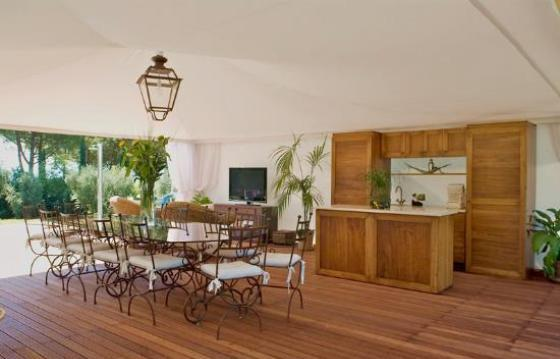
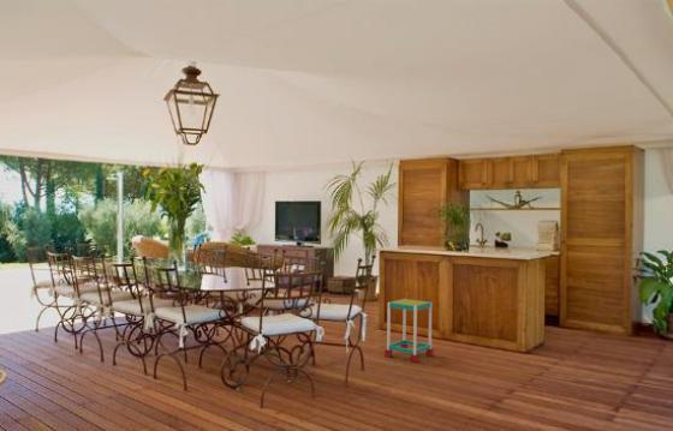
+ side table [383,298,435,364]
